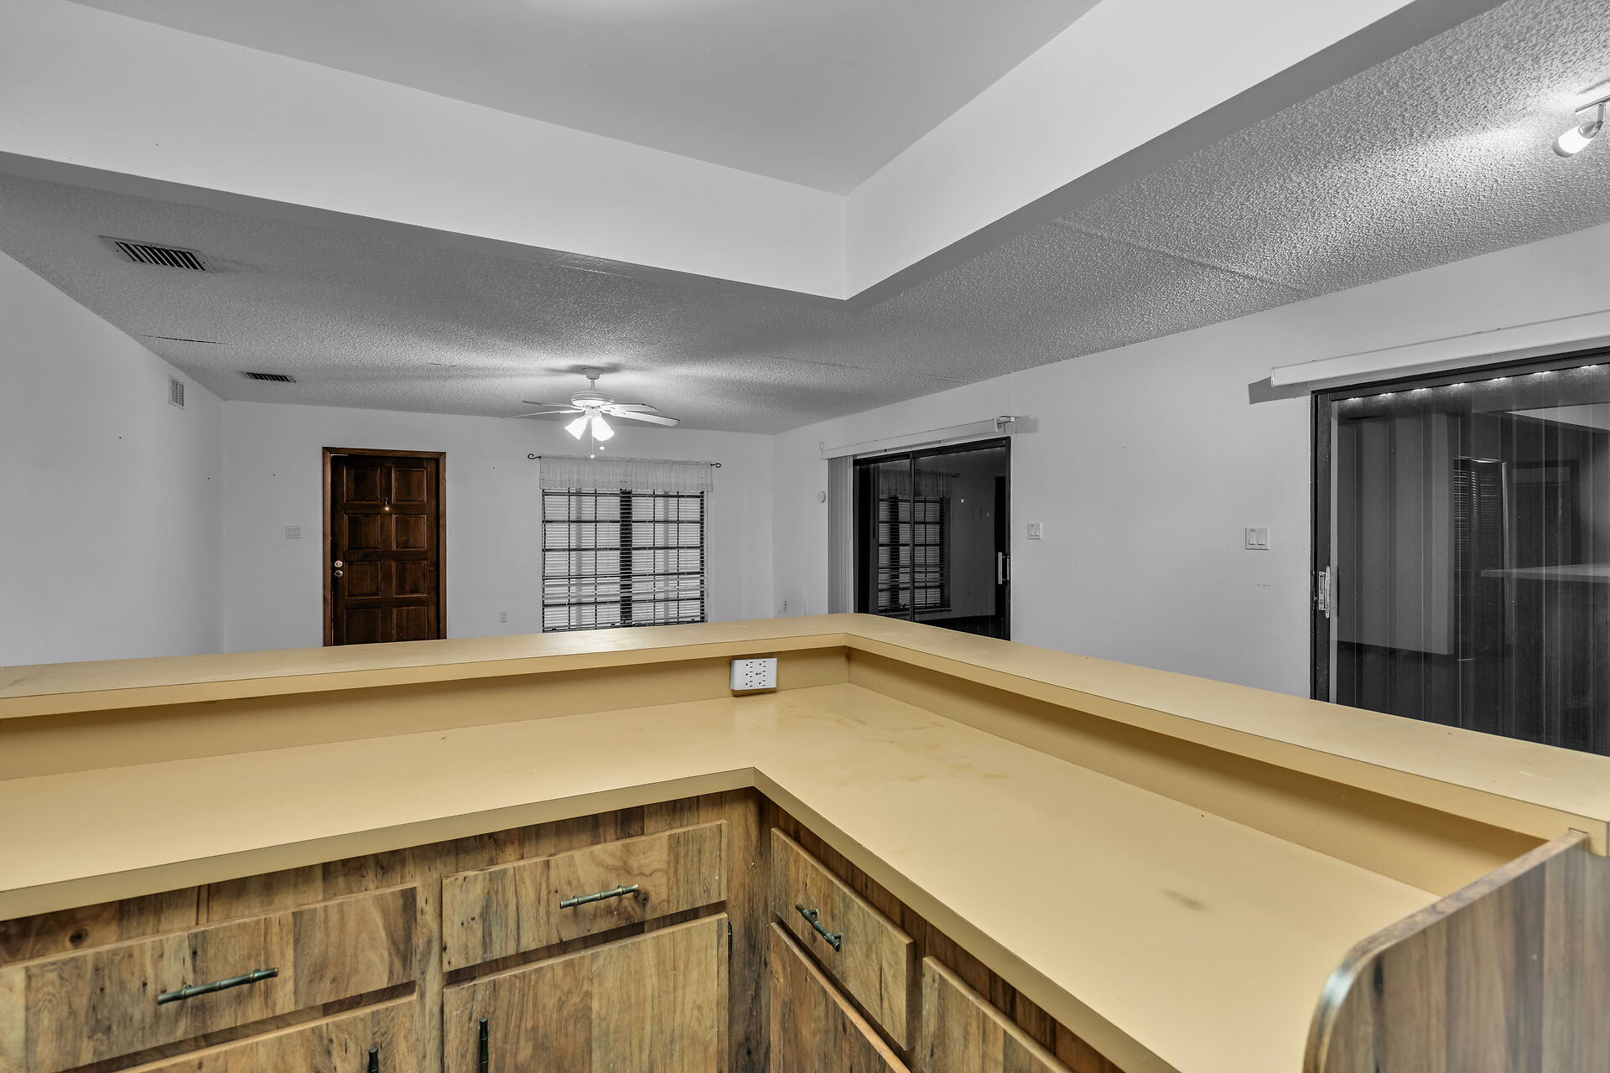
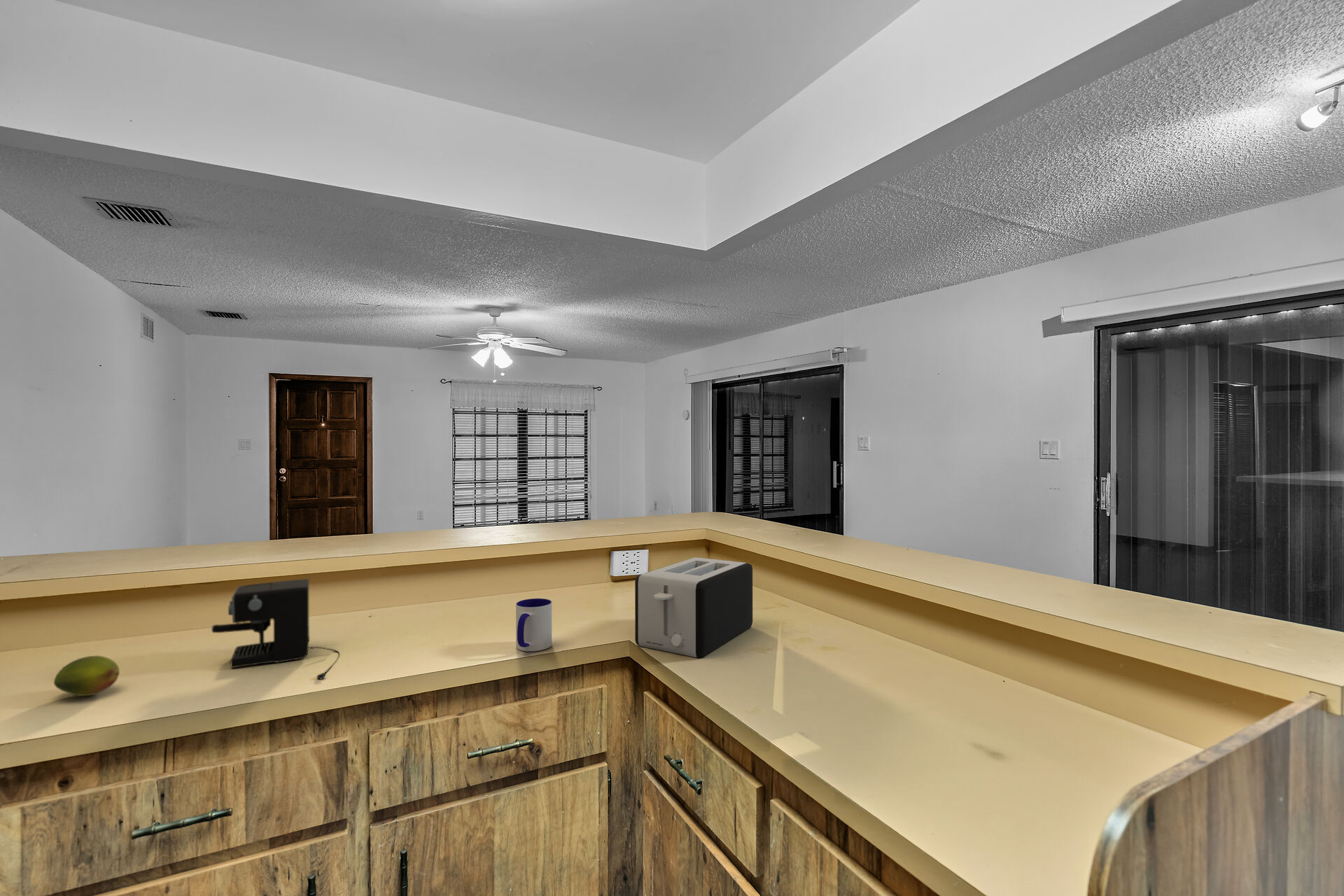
+ coffee maker [211,578,341,680]
+ mug [515,598,552,652]
+ toaster [634,556,753,658]
+ fruit [53,655,120,696]
